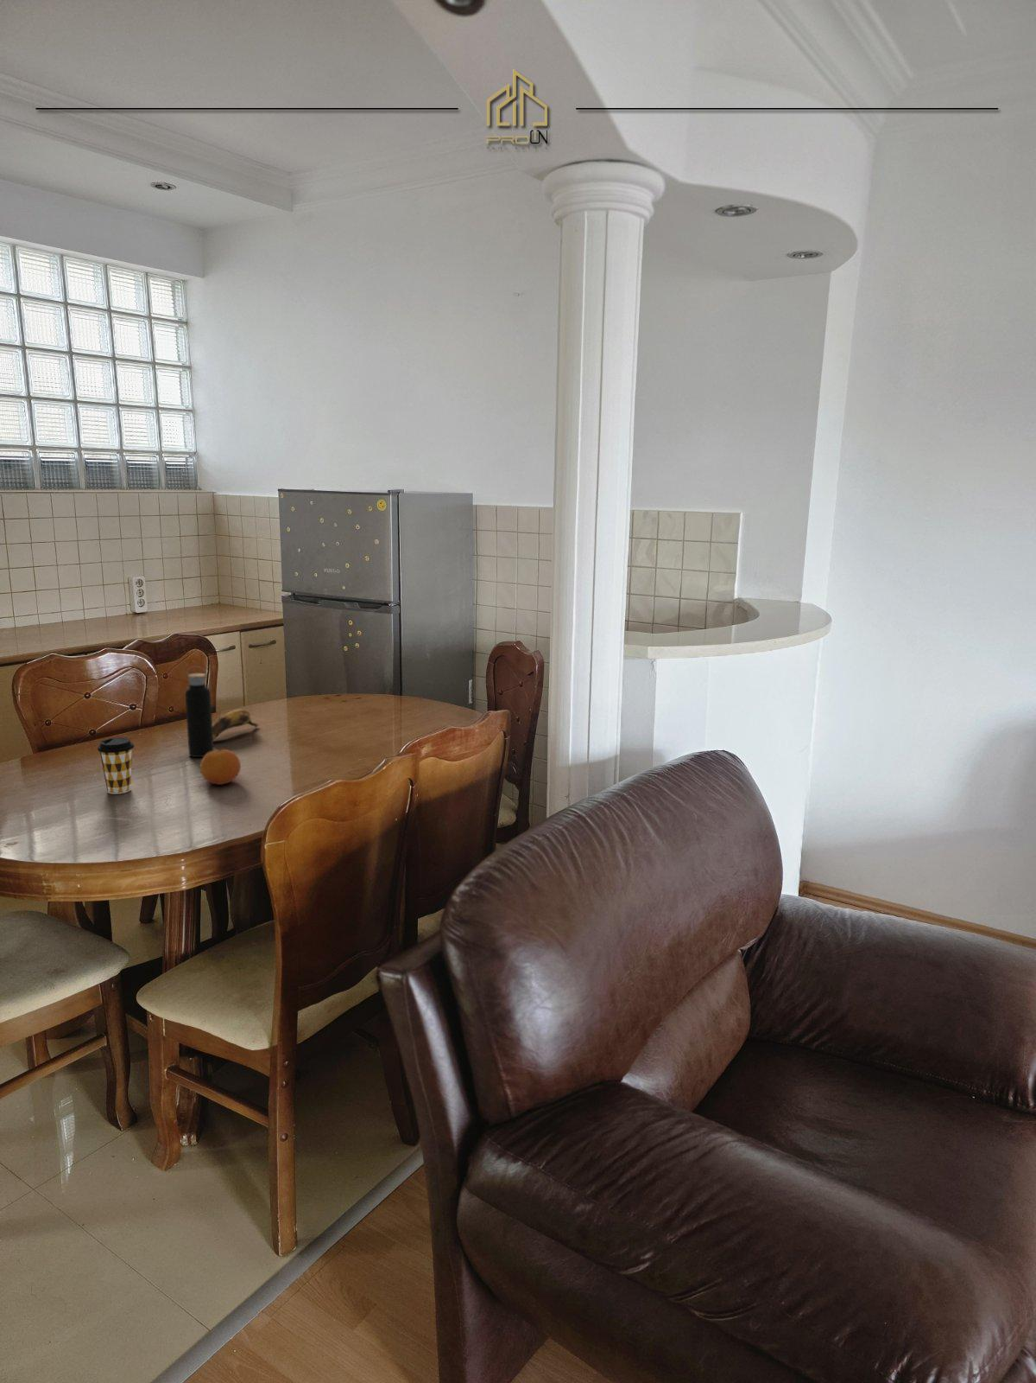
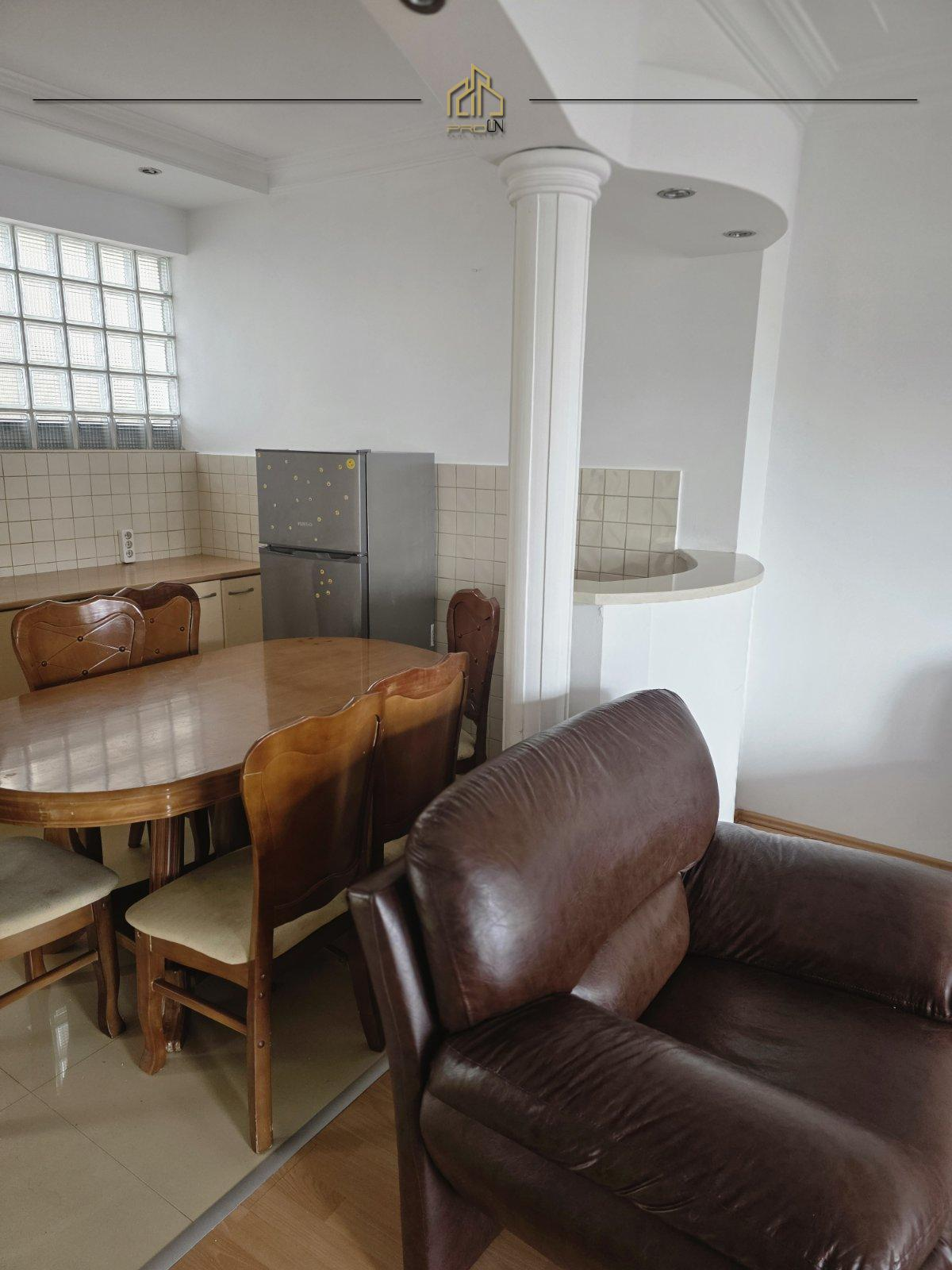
- water bottle [184,665,215,758]
- fruit [199,748,242,786]
- banana [212,709,260,741]
- coffee cup [97,736,135,795]
